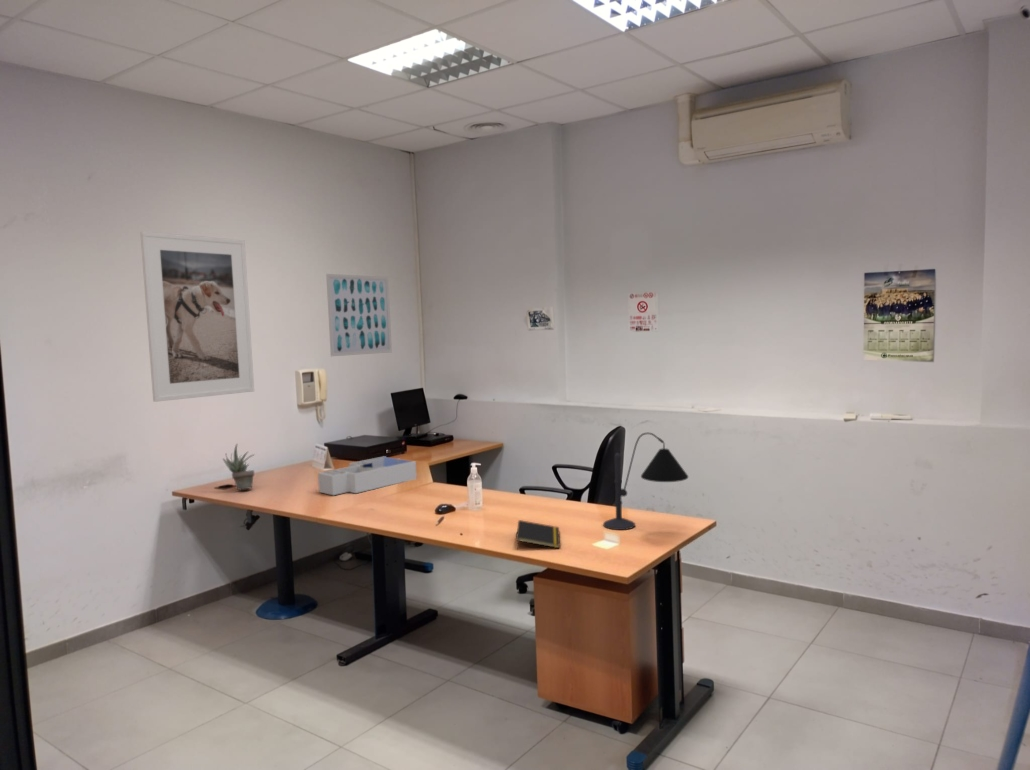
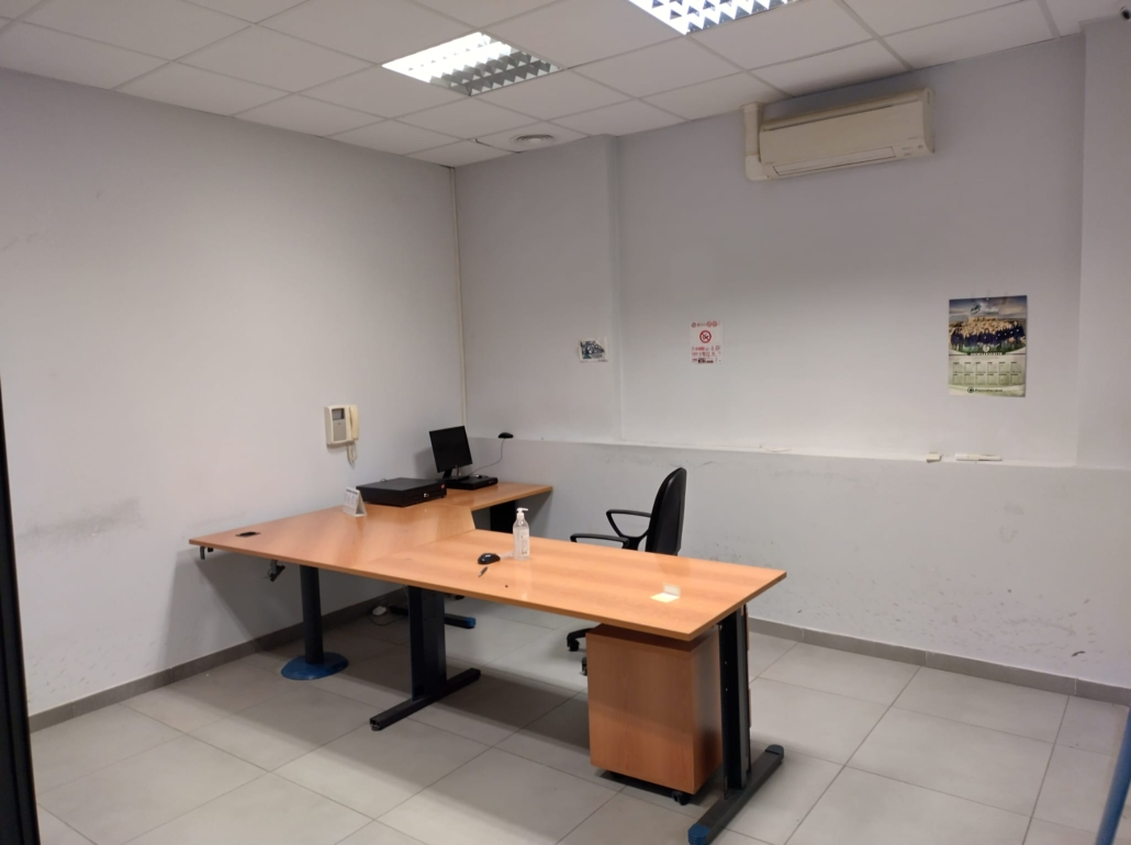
- notepad [515,519,561,551]
- desk organizer [317,455,418,496]
- desk lamp [602,432,689,531]
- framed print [139,230,255,403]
- succulent plant [222,443,256,491]
- wall art [325,273,393,357]
